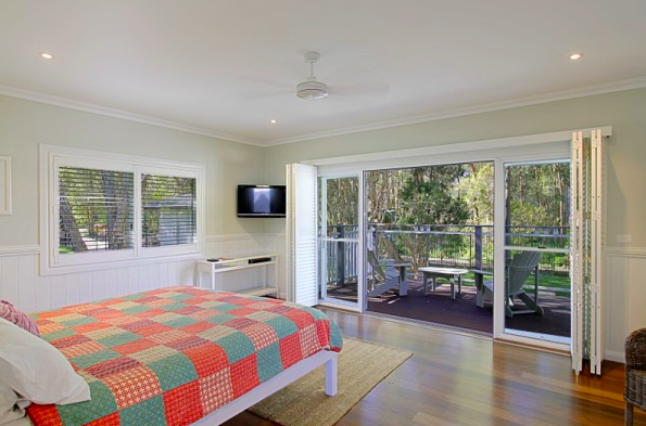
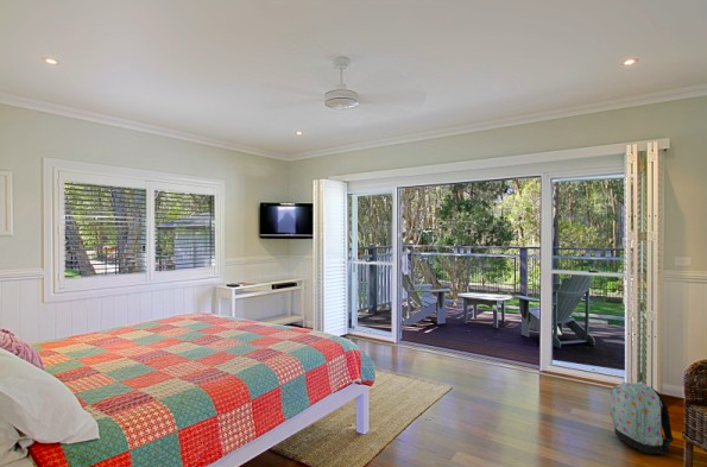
+ backpack [610,381,675,455]
